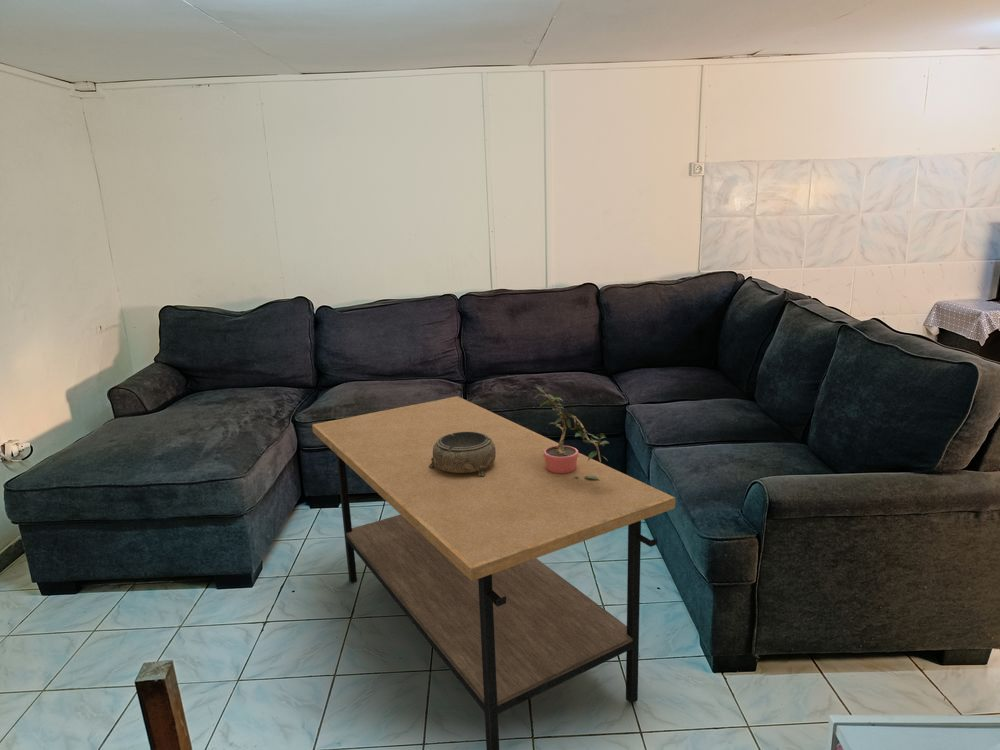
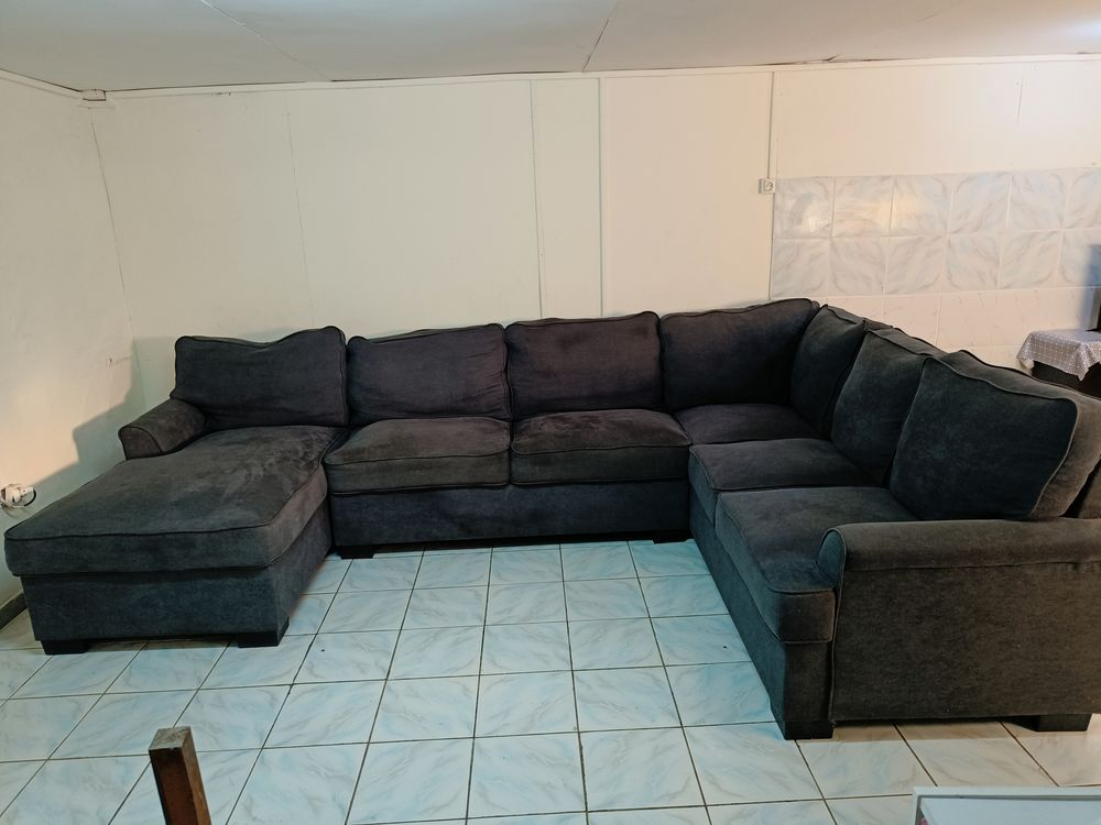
- potted plant [532,385,611,481]
- decorative bowl [429,432,496,477]
- coffee table [311,395,676,750]
